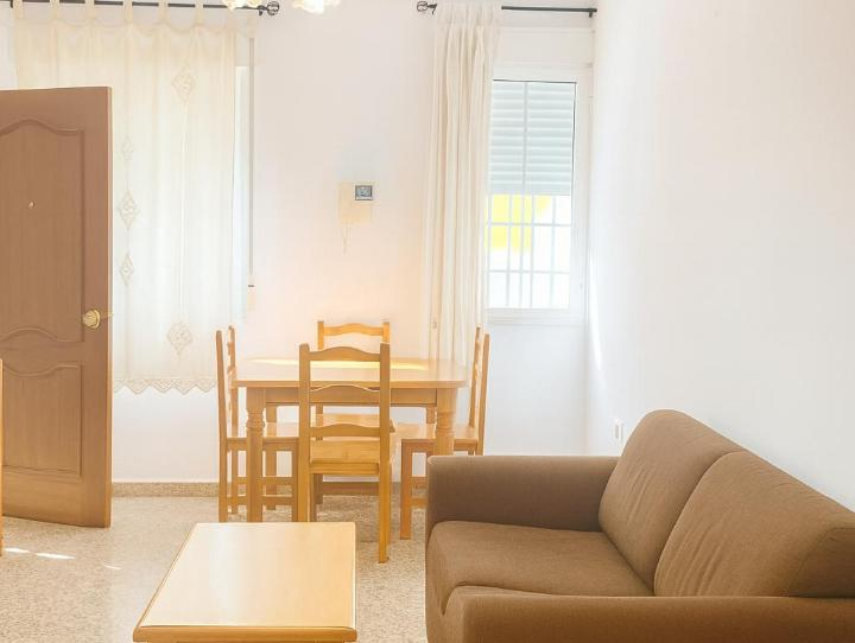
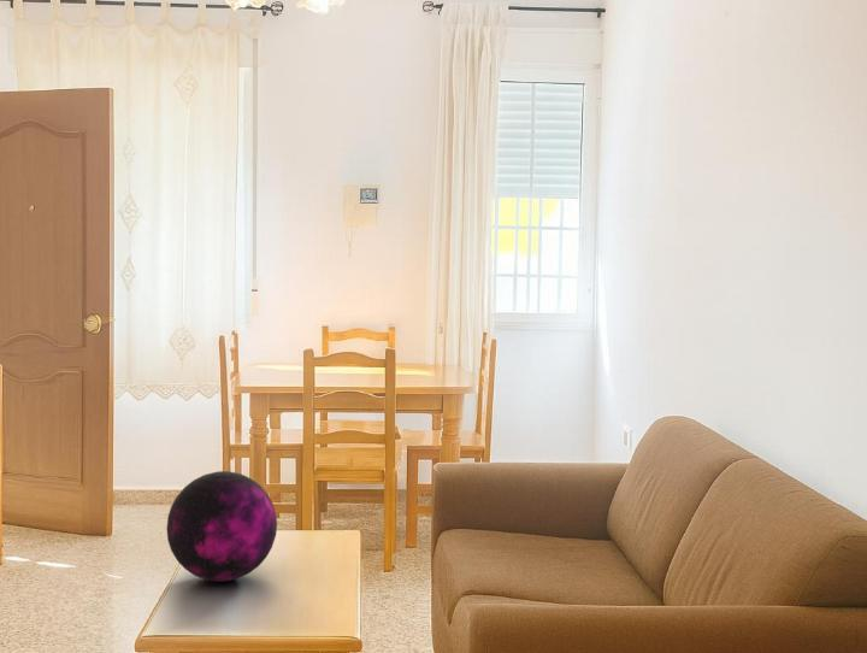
+ decorative orb [166,470,278,583]
